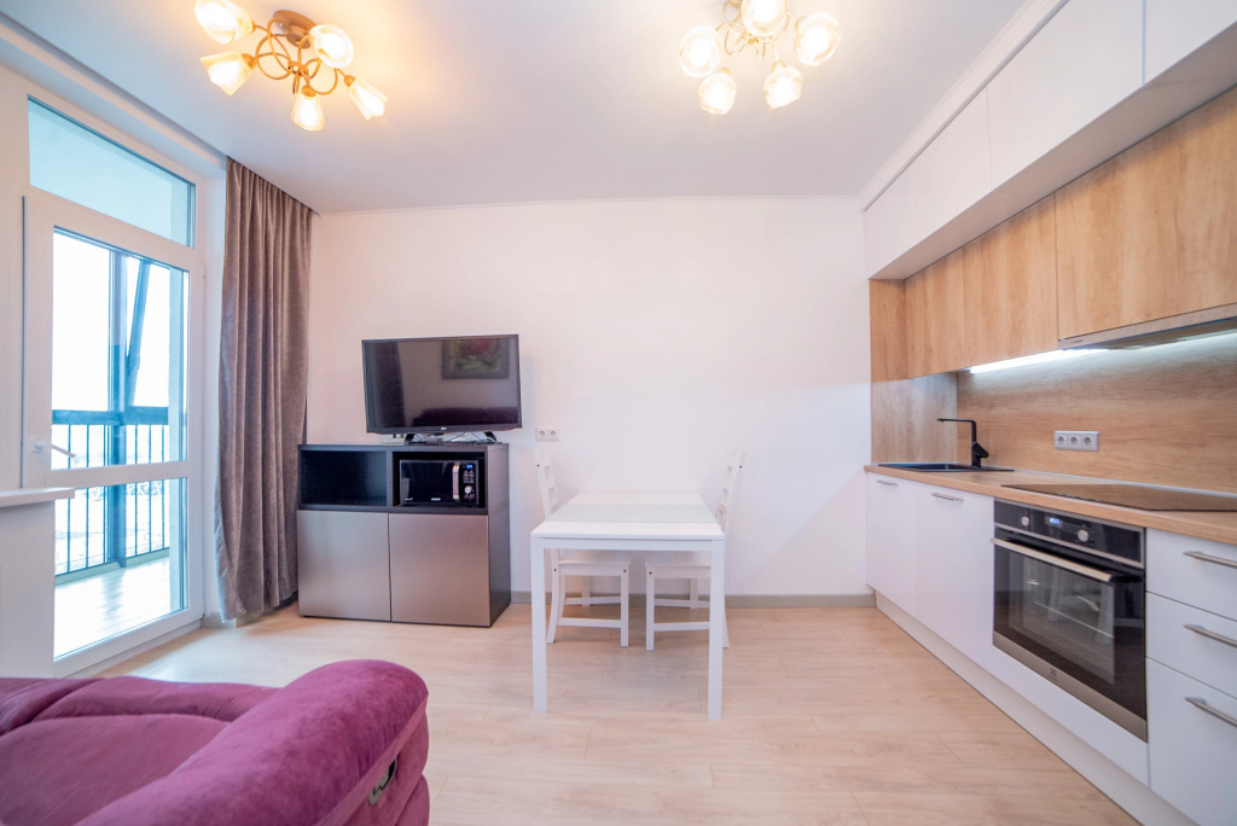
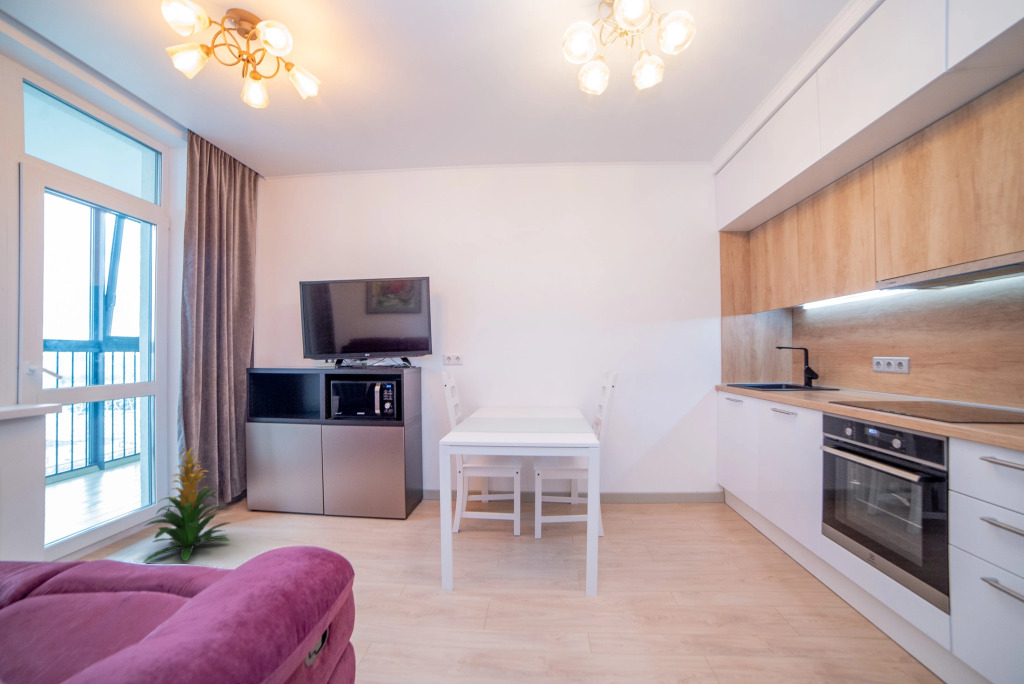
+ indoor plant [142,445,231,564]
